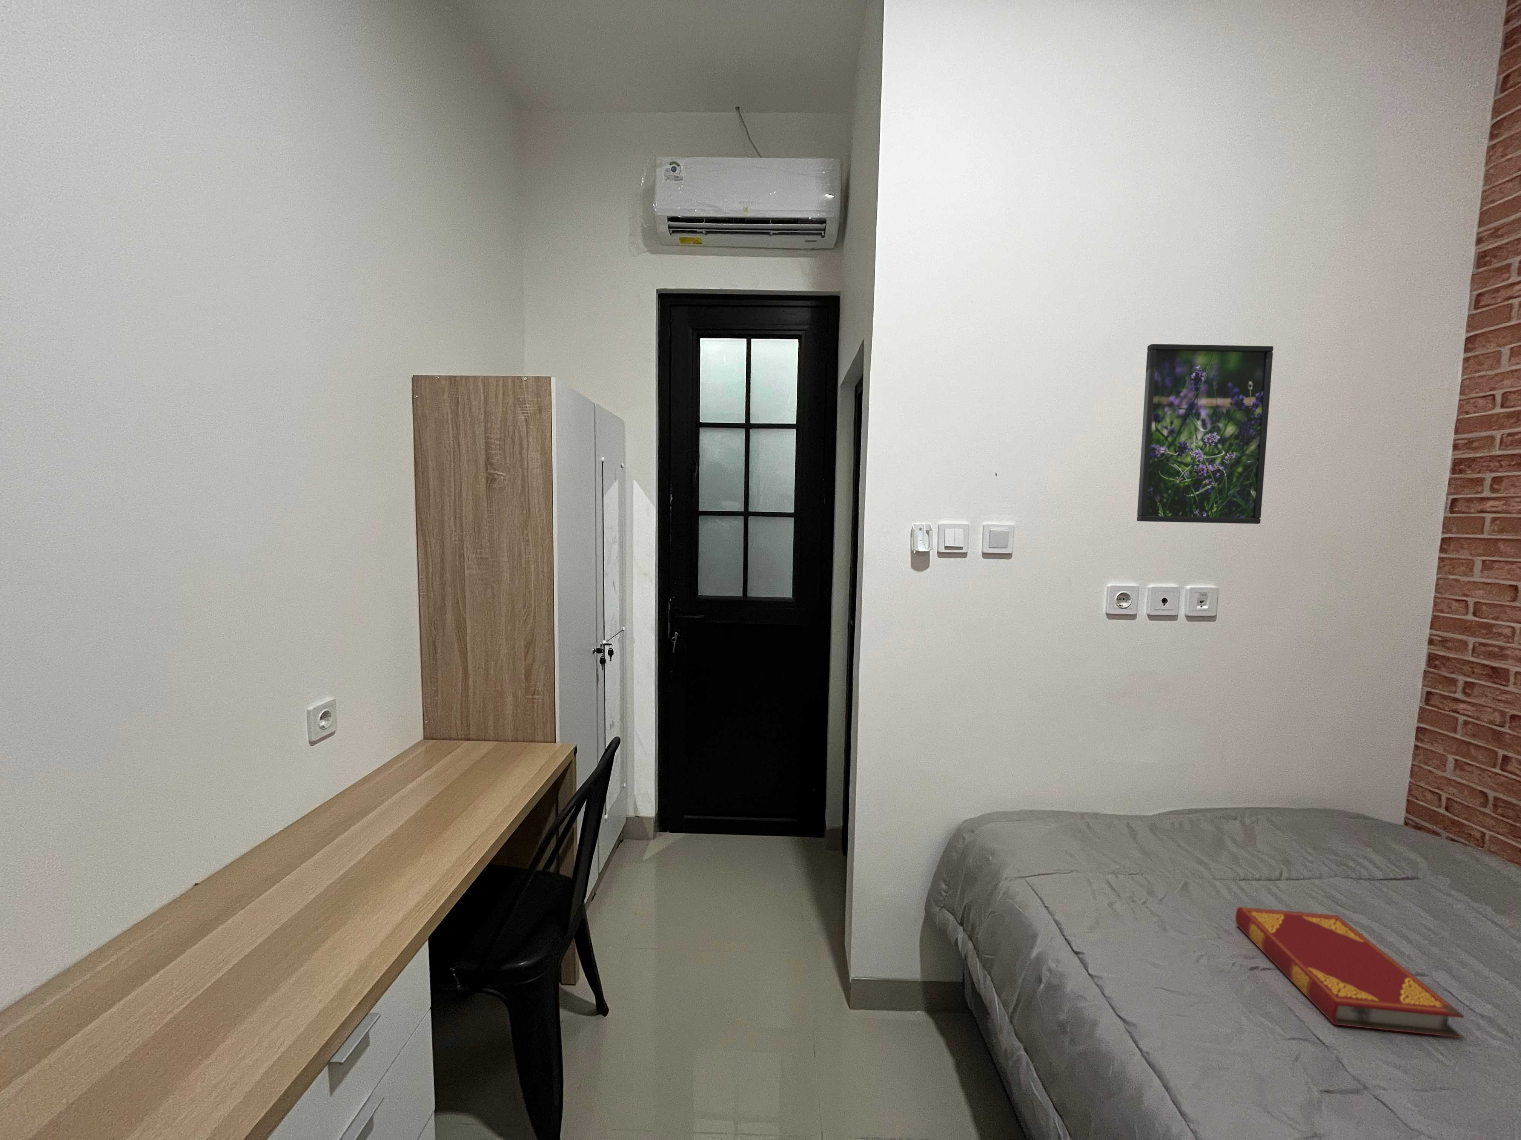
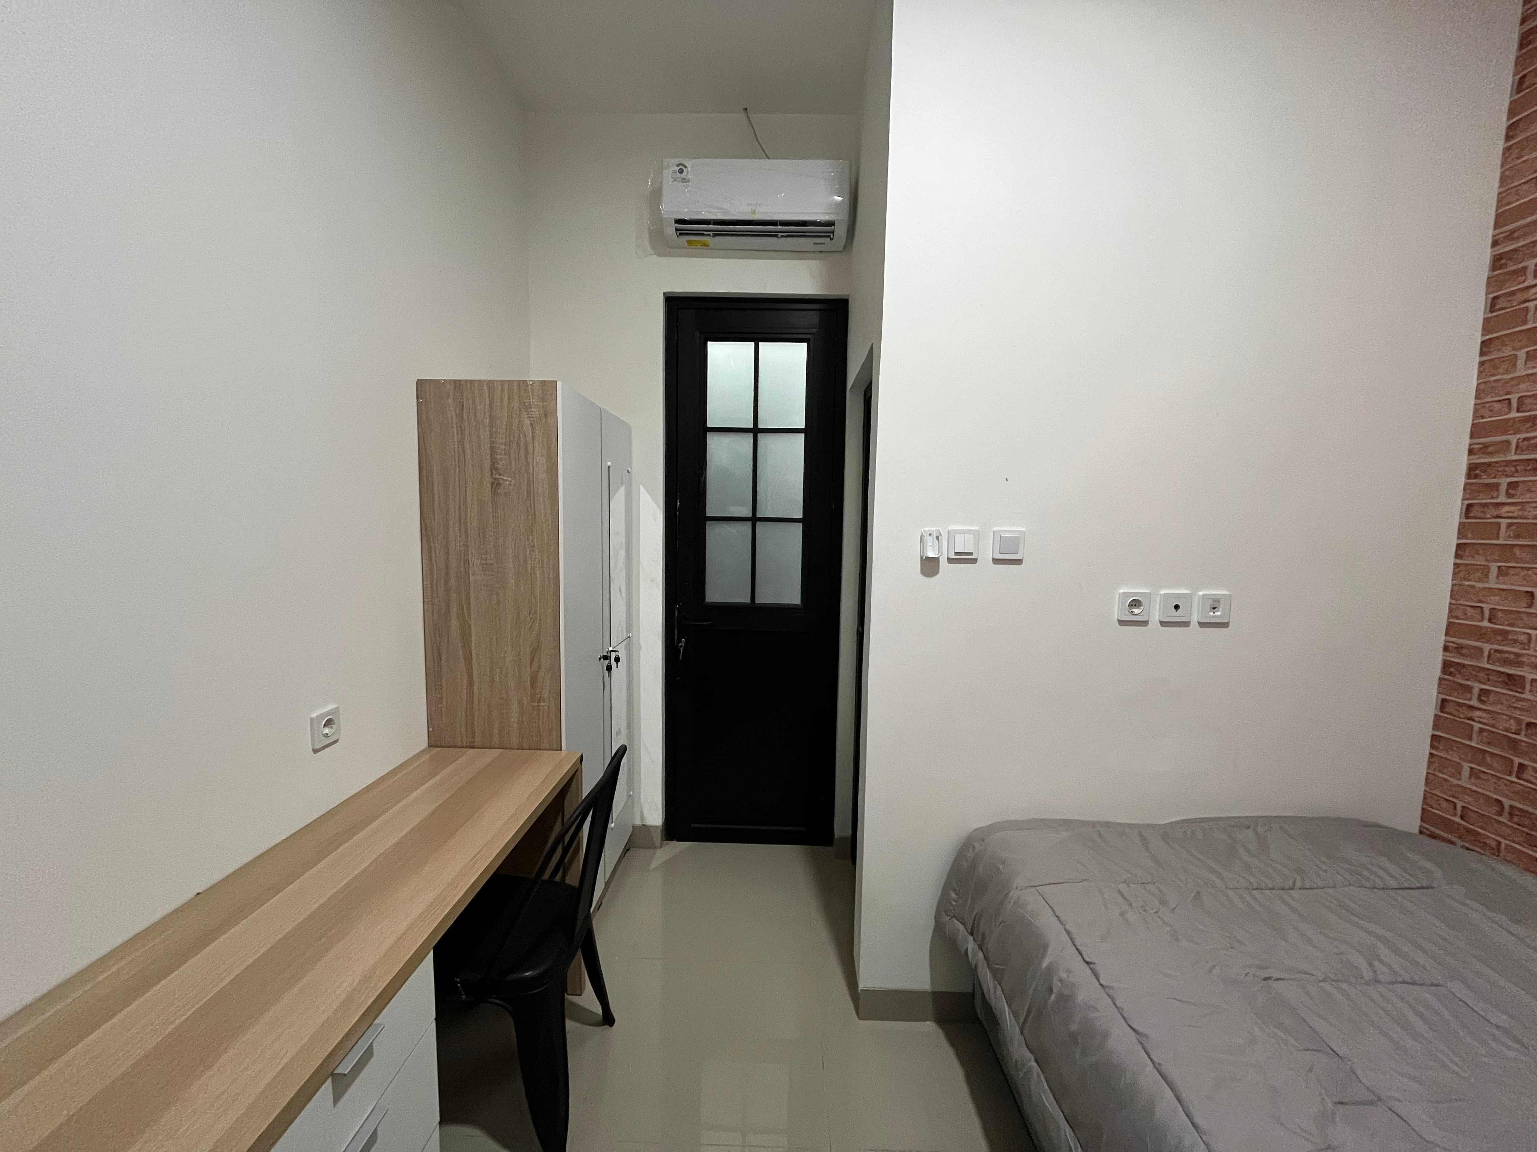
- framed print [1137,344,1274,524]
- hardback book [1235,906,1465,1038]
